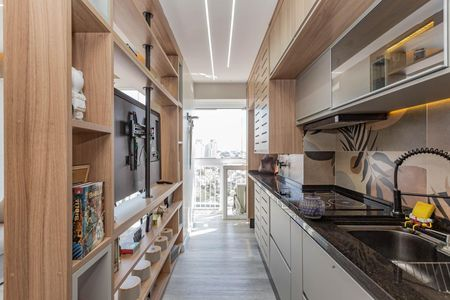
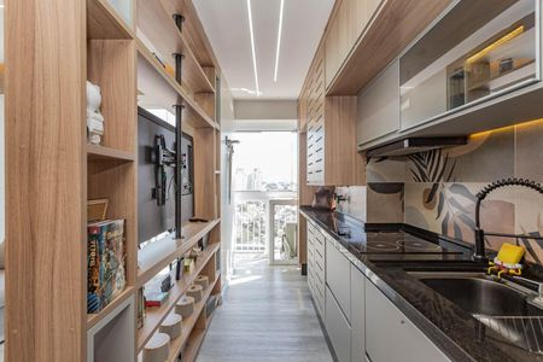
- teapot [299,192,326,219]
